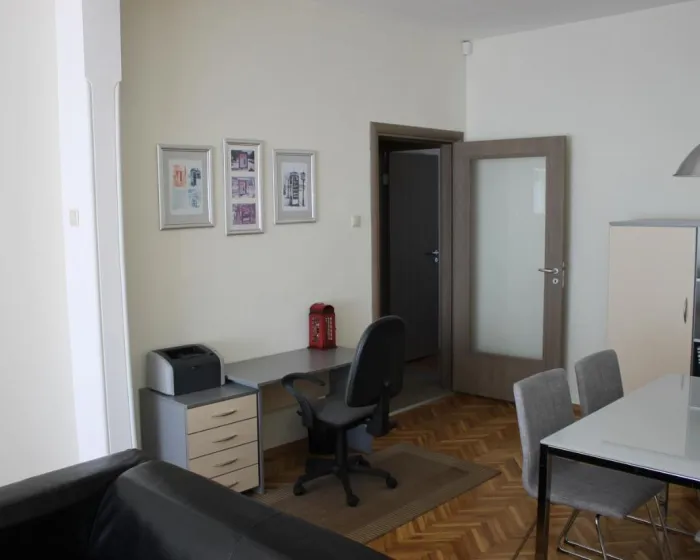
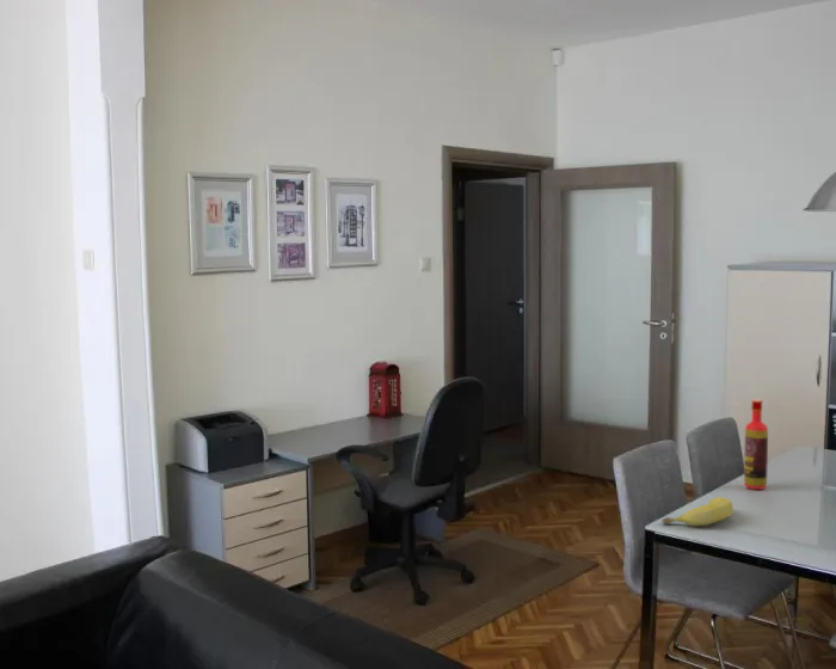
+ banana [660,496,734,527]
+ bottle [743,398,769,491]
